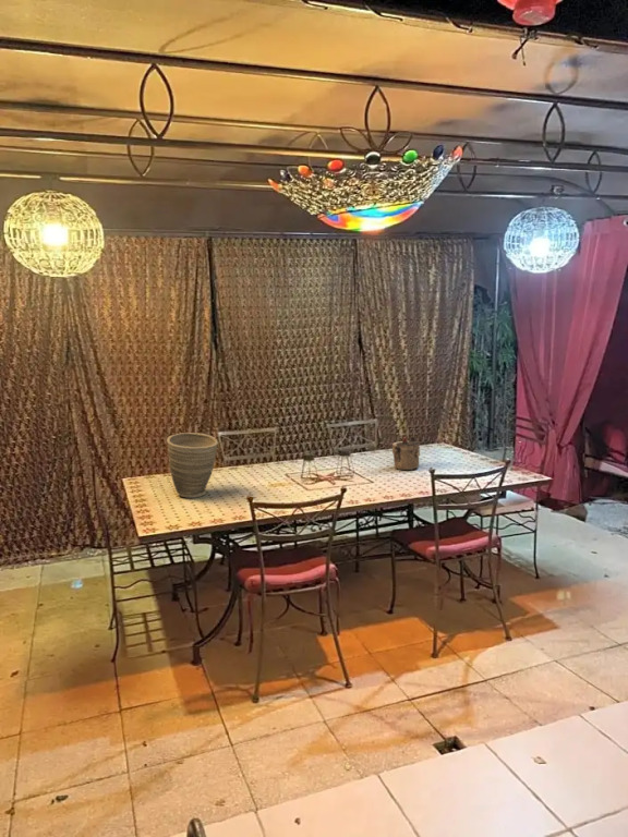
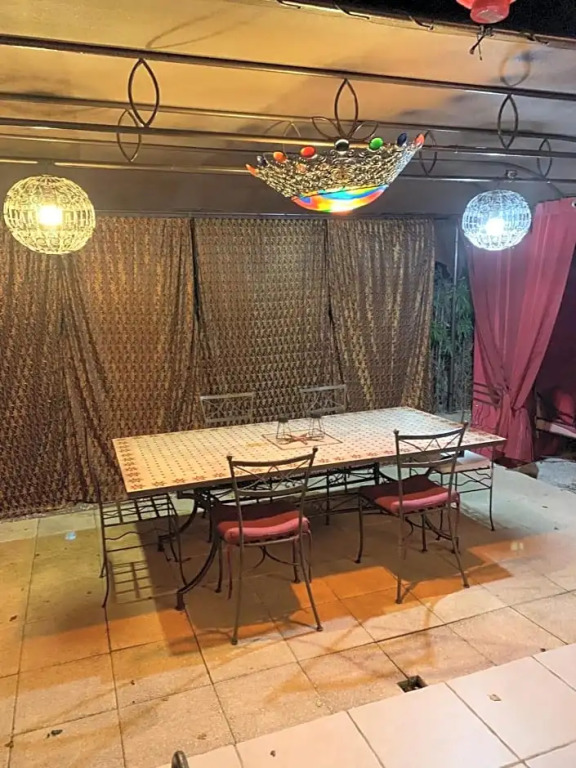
- teapot [391,435,421,471]
- vase [166,432,219,499]
